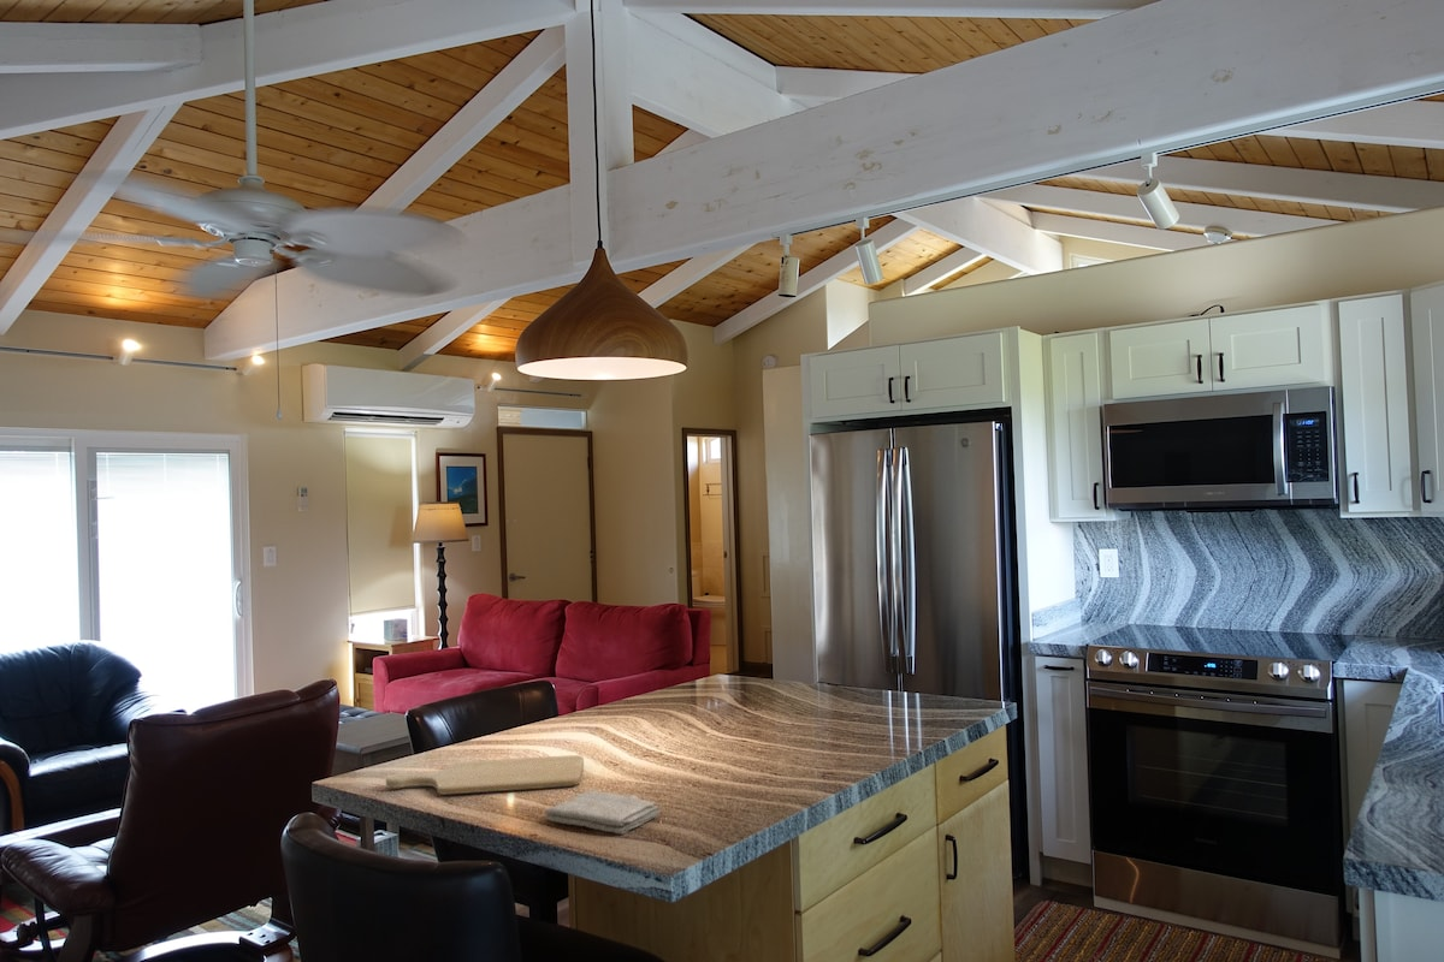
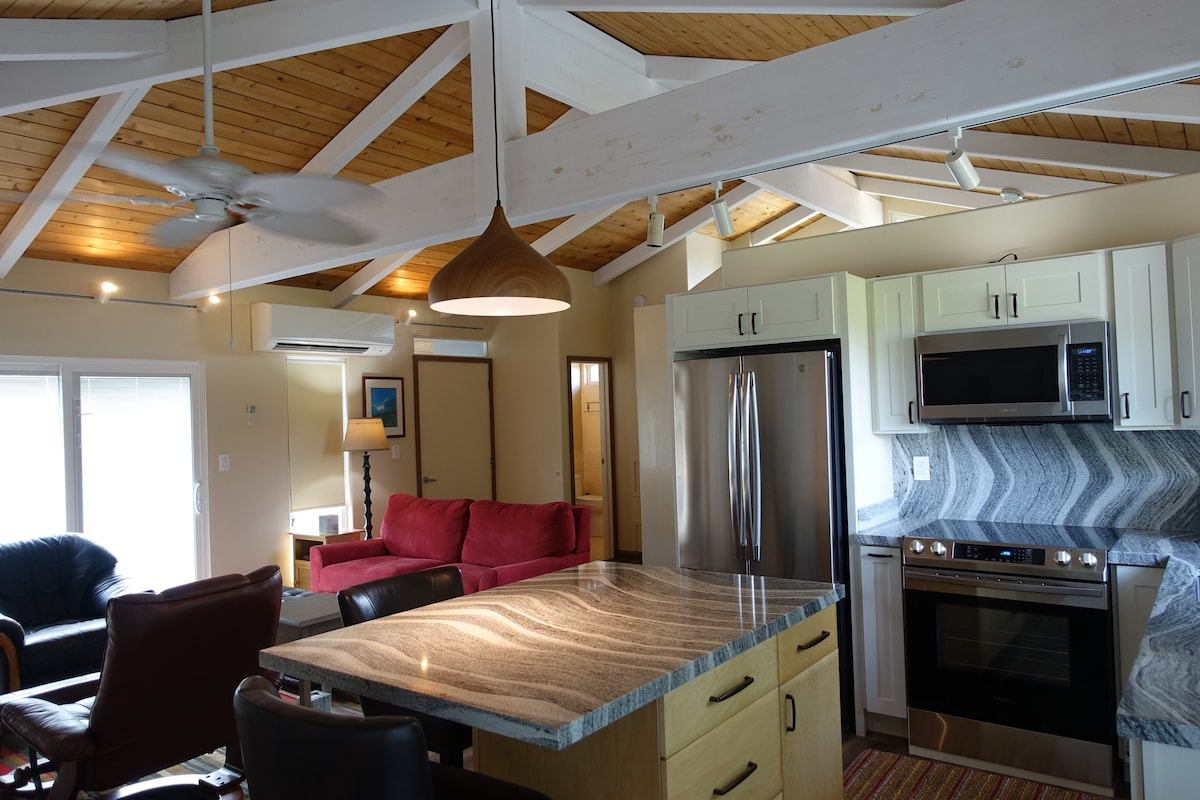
- washcloth [544,789,661,836]
- chopping board [385,754,585,796]
